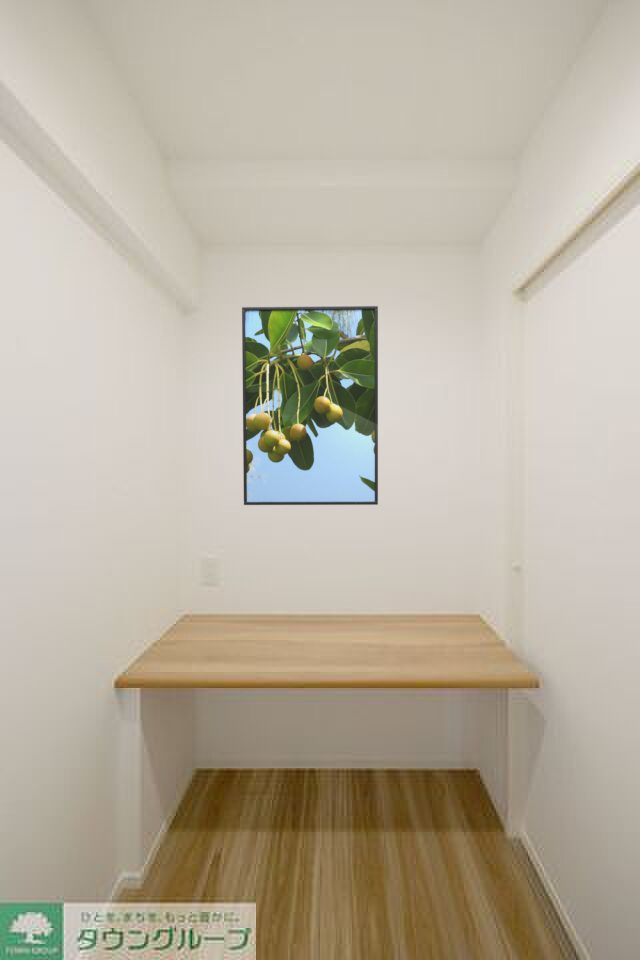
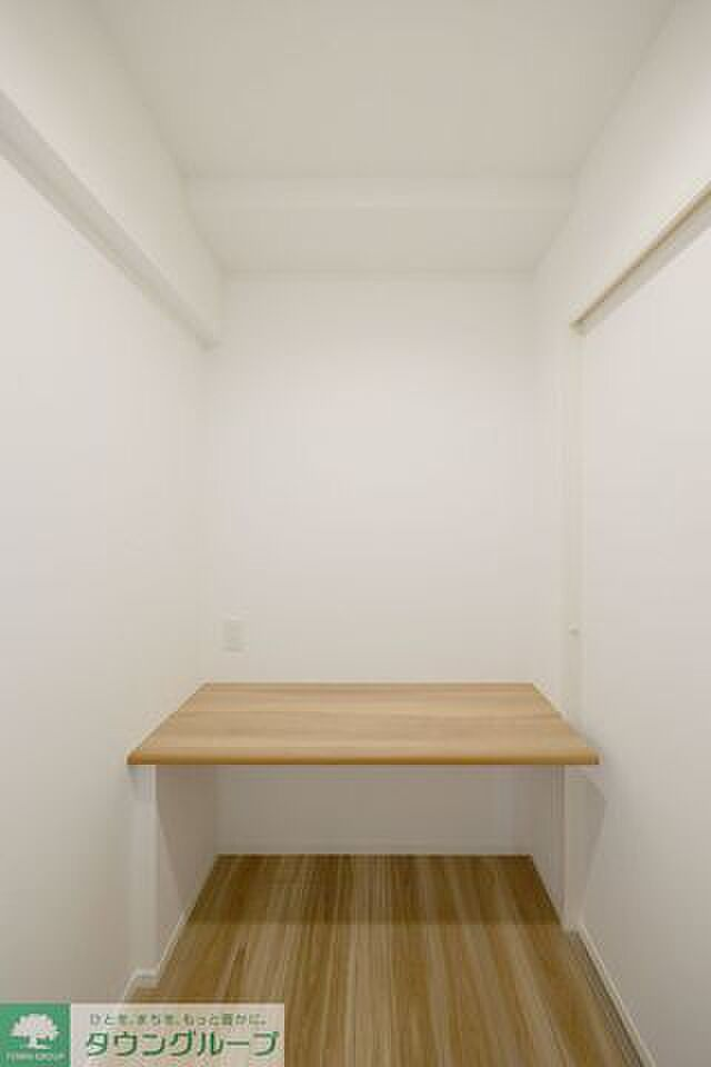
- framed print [241,305,379,506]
